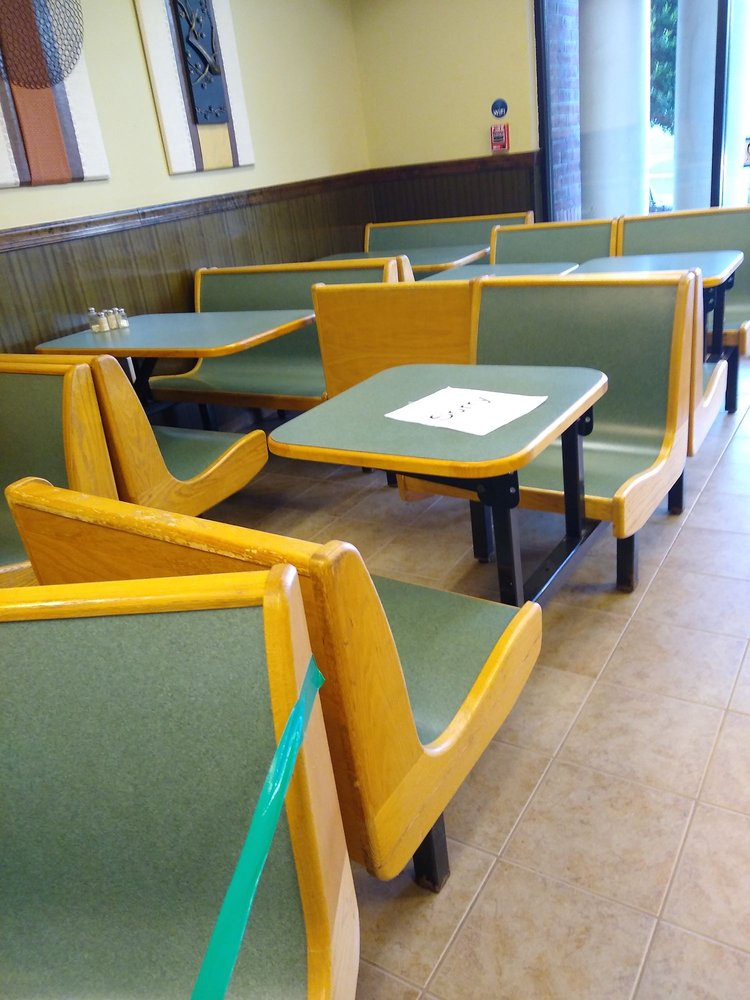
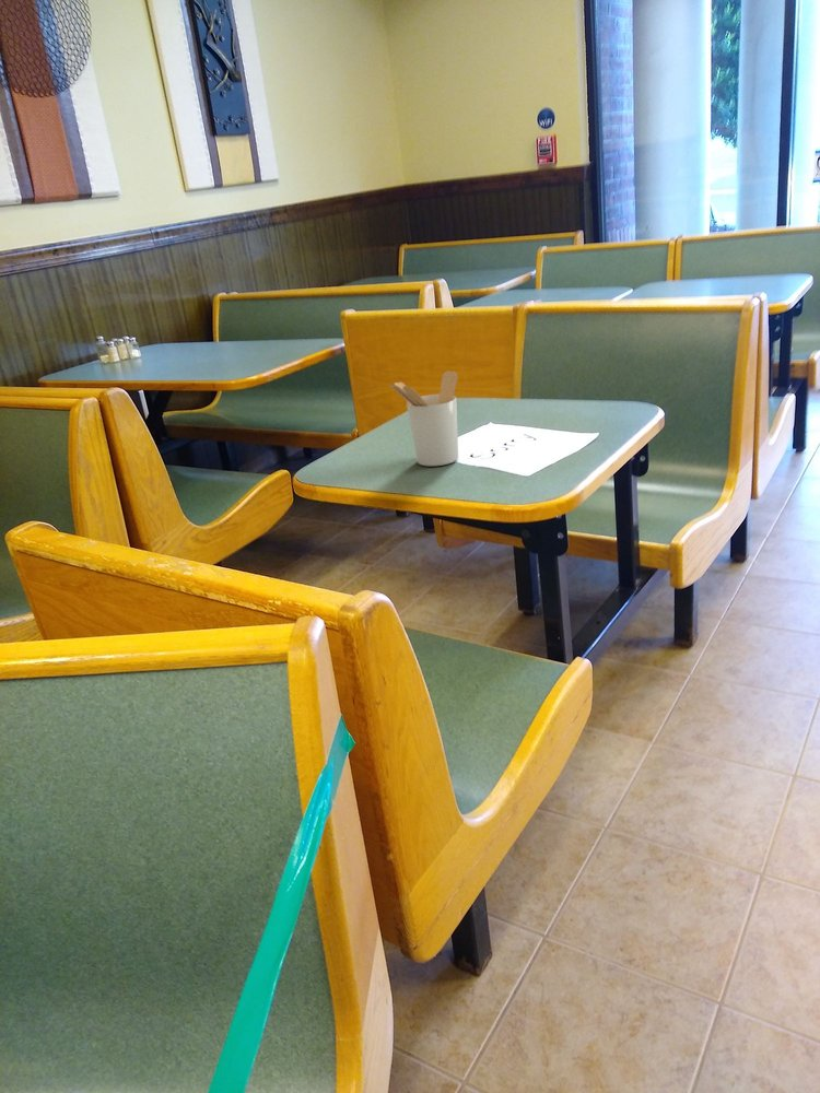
+ utensil holder [387,369,459,467]
